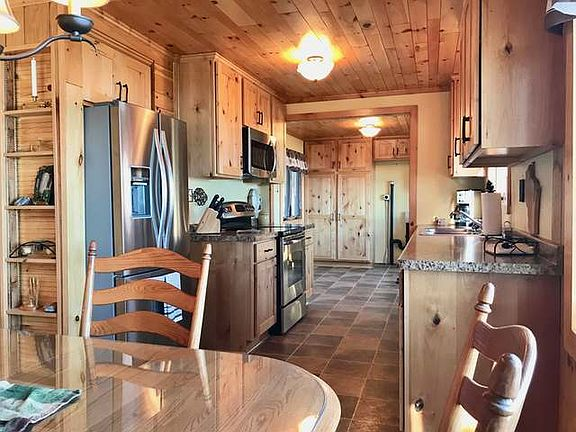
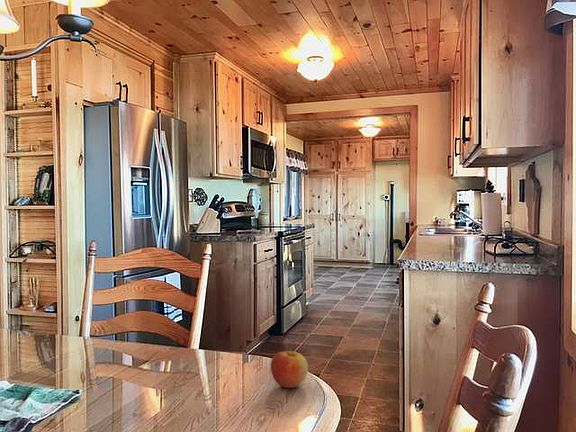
+ apple [270,346,309,389]
